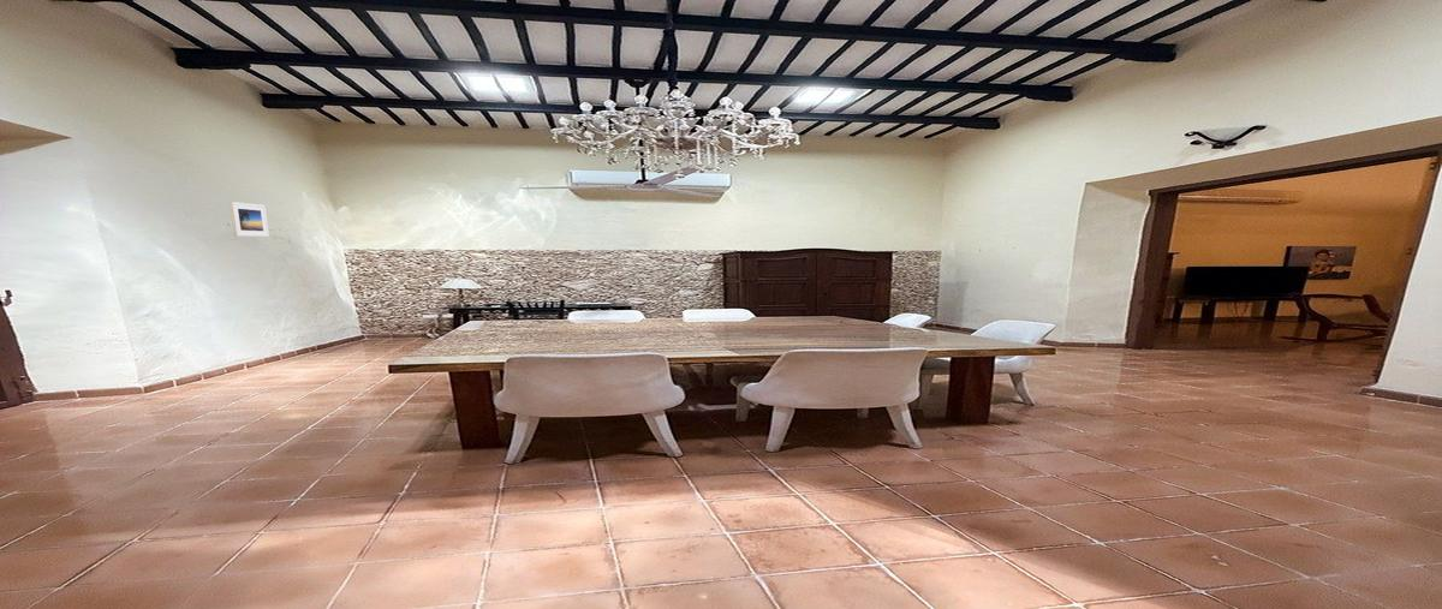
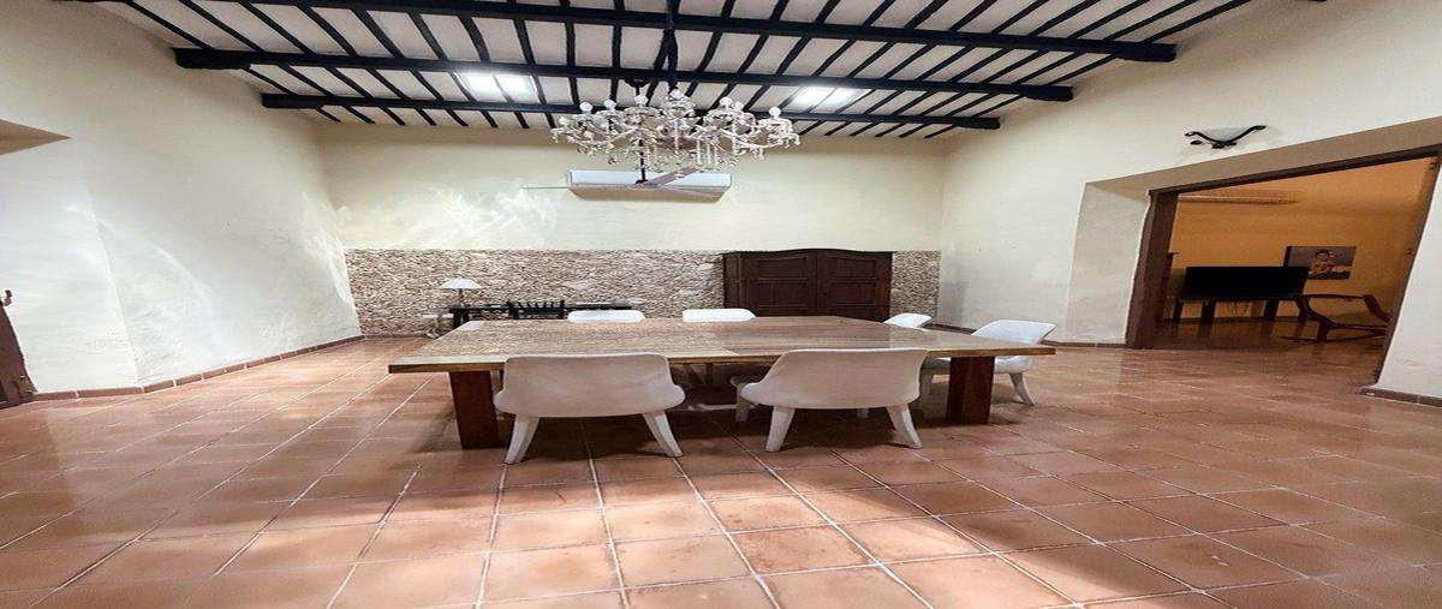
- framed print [228,201,270,238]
